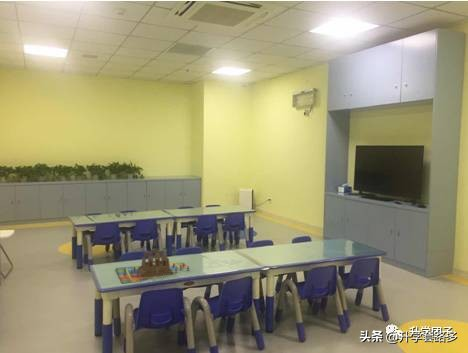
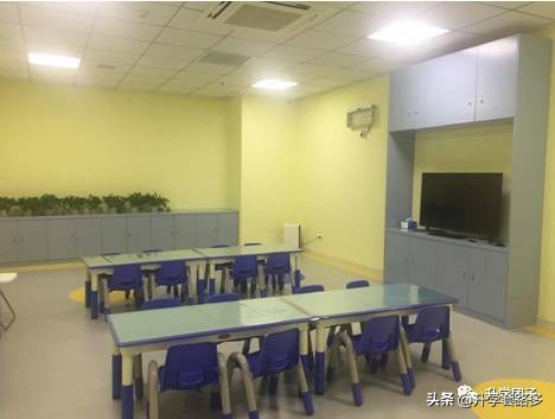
- board game [115,248,190,284]
